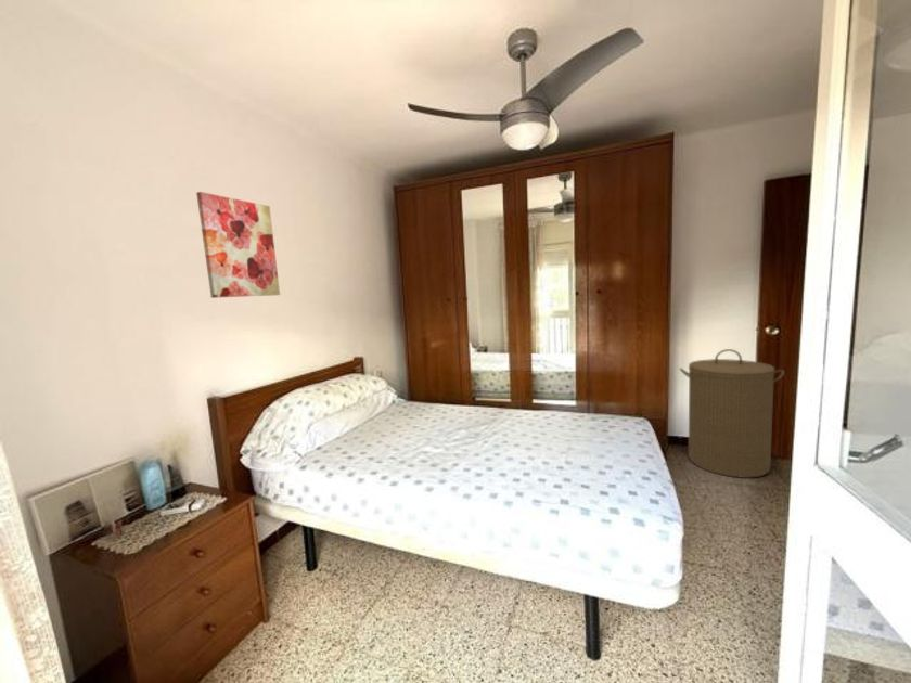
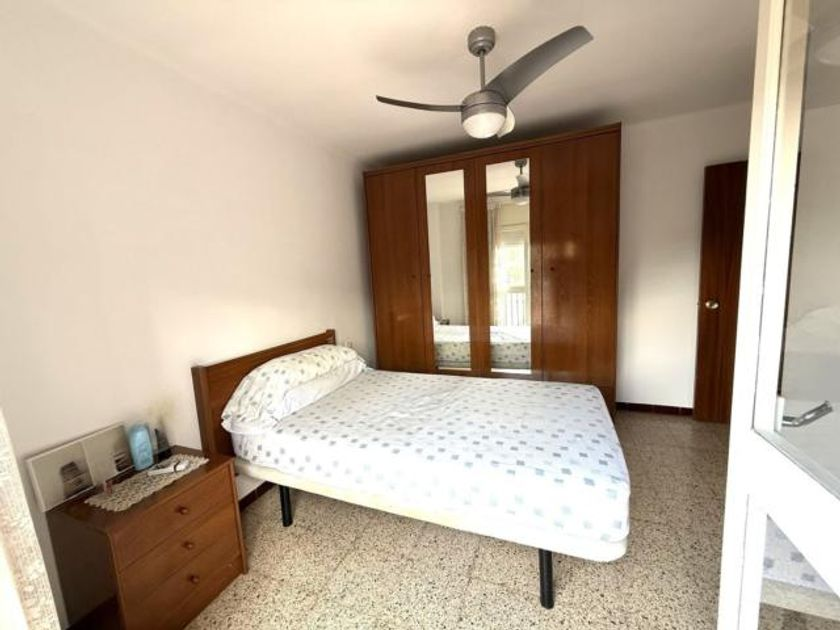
- laundry hamper [678,348,785,479]
- wall art [195,191,281,299]
